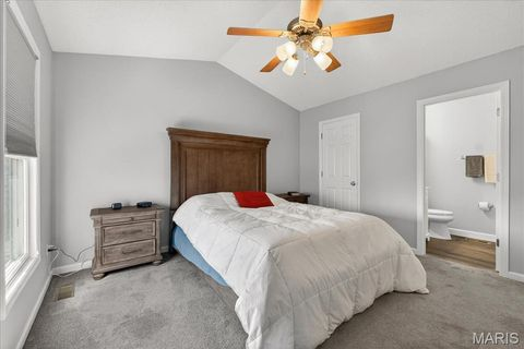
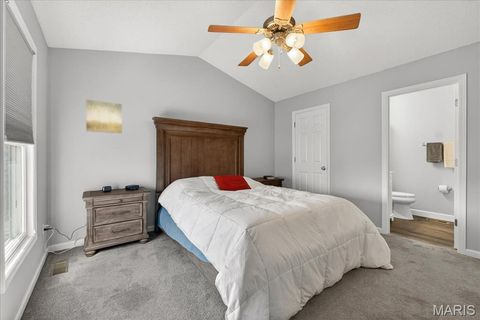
+ wall art [85,98,123,134]
